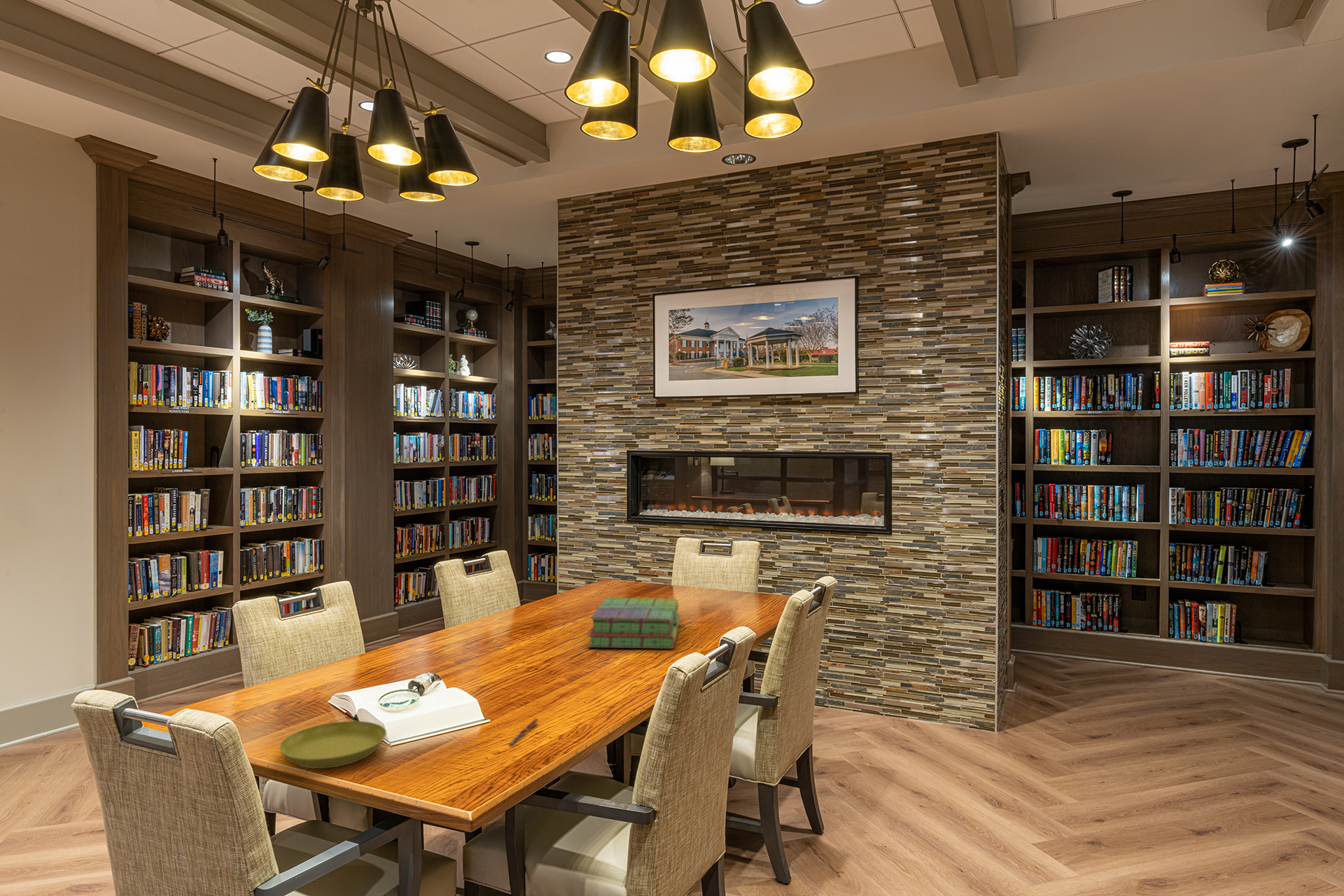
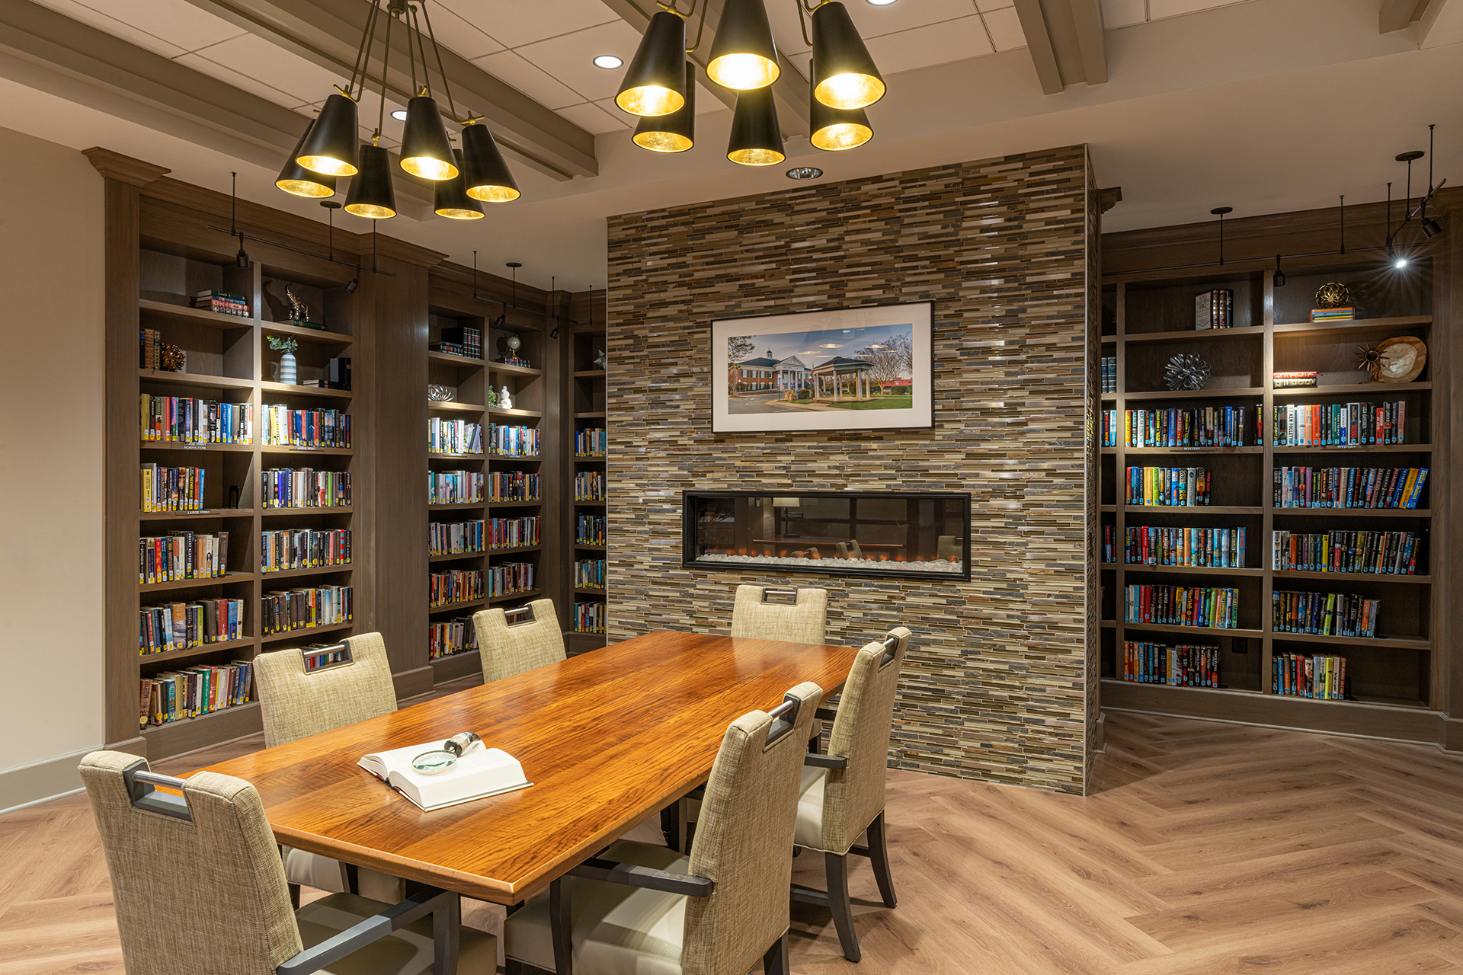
- pen [508,717,540,745]
- saucer [279,720,387,769]
- stack of books [587,597,680,650]
